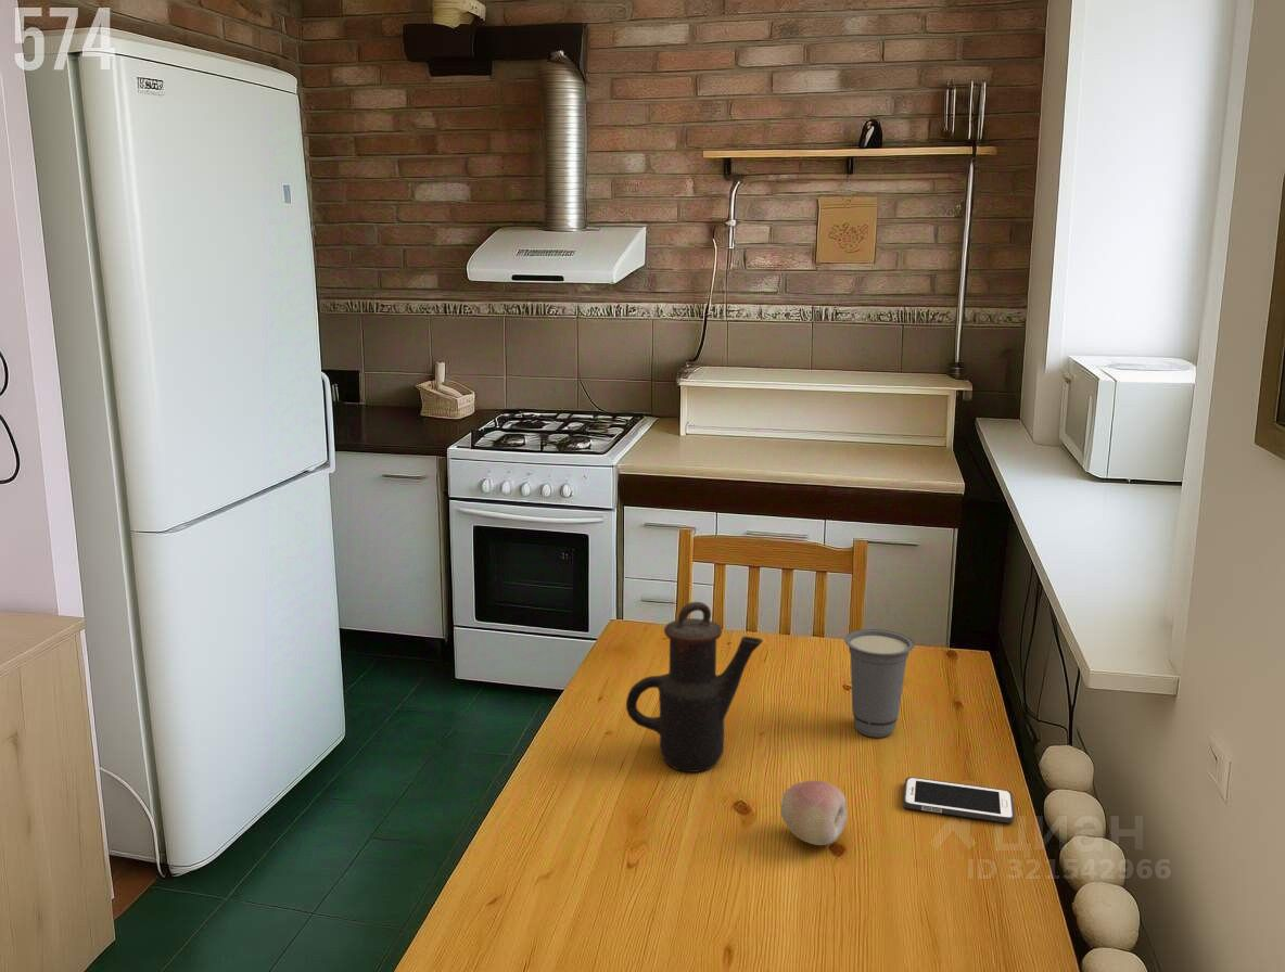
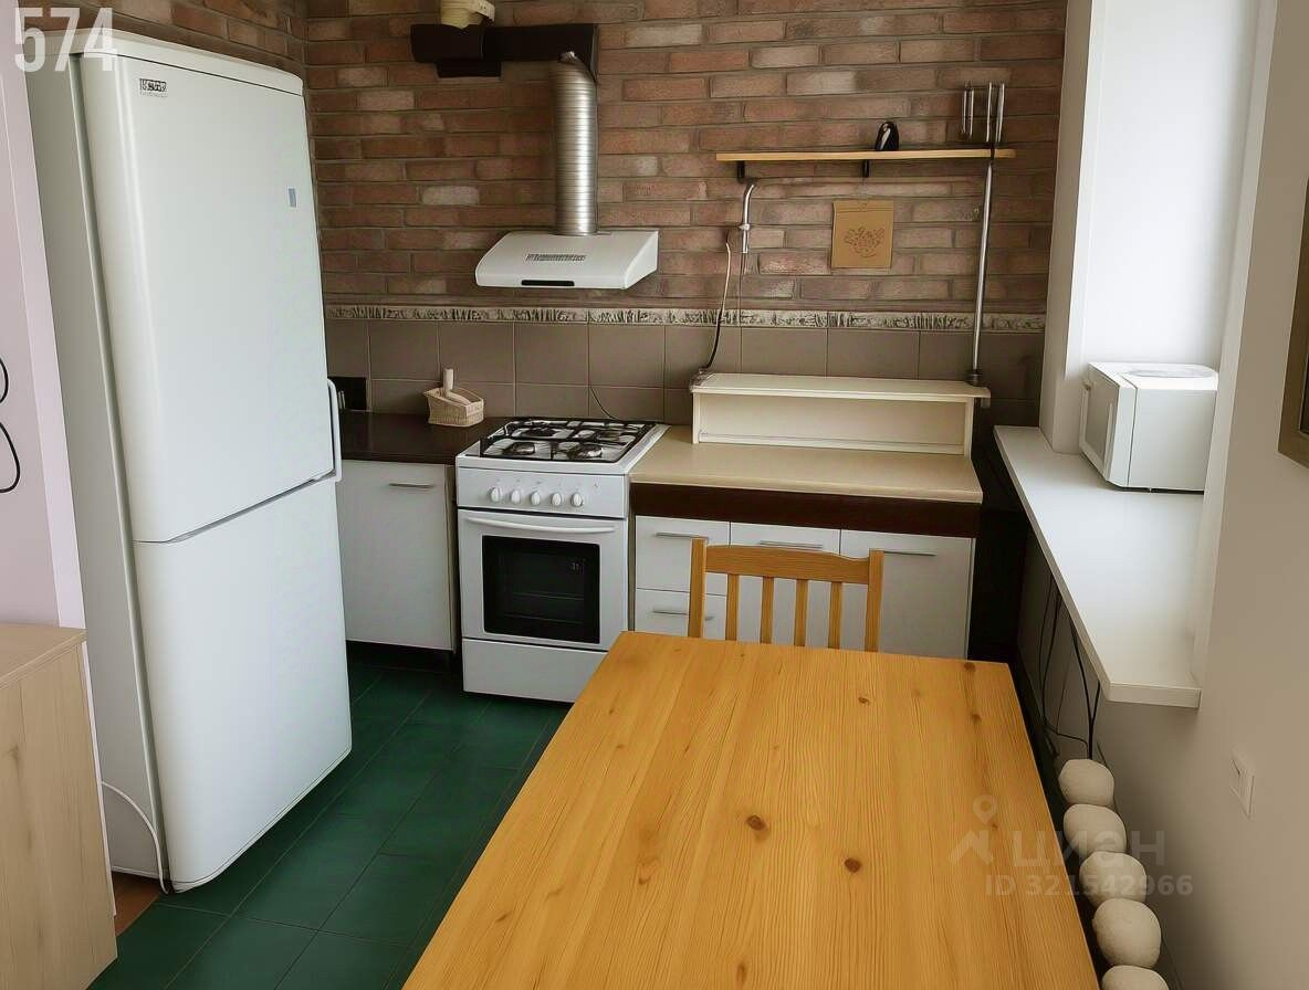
- fruit [780,779,848,846]
- cell phone [902,776,1016,823]
- teapot [625,601,764,773]
- cup [843,628,915,739]
